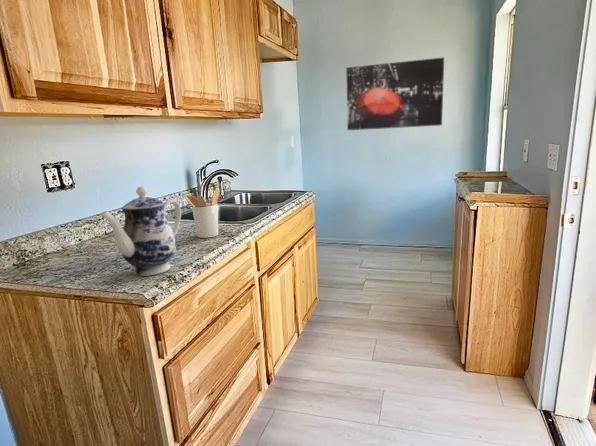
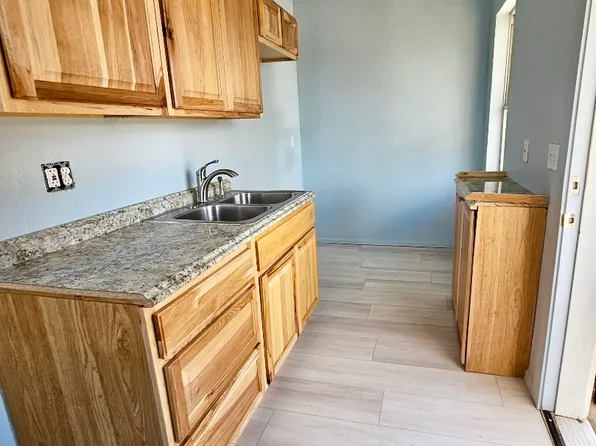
- wall art [345,56,445,131]
- utensil holder [185,189,220,239]
- teapot [99,186,182,277]
